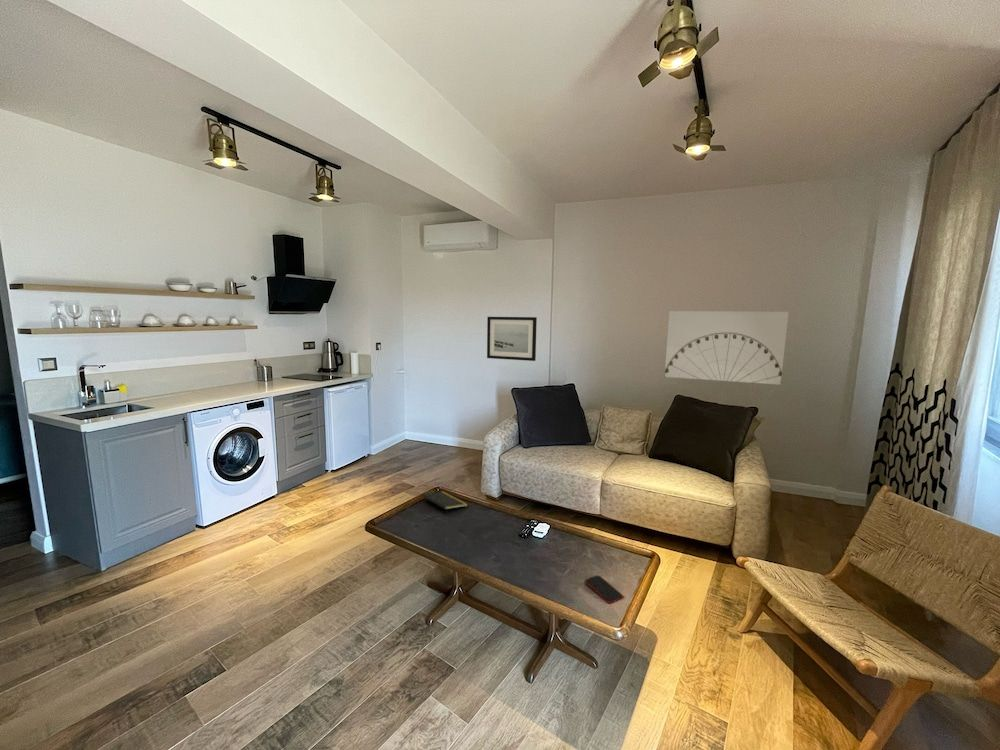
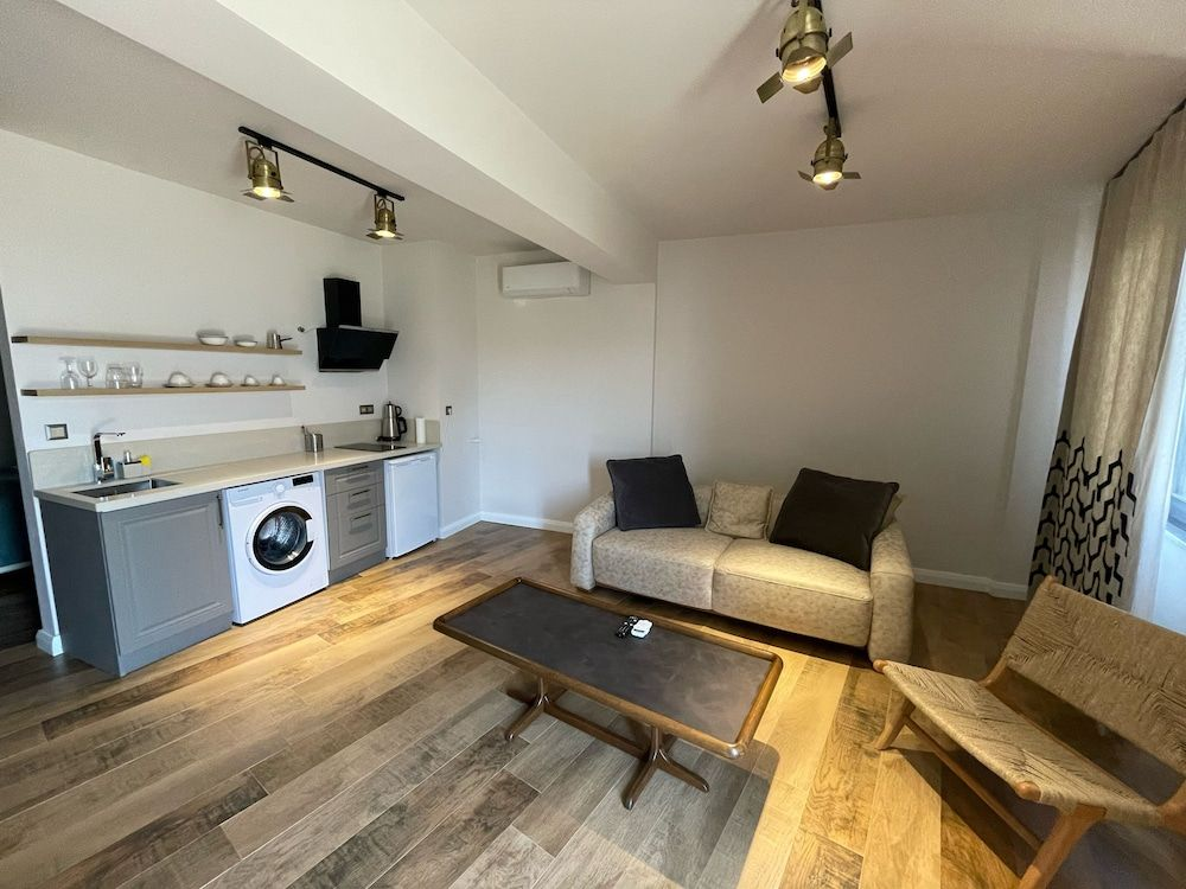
- wall art [664,310,790,386]
- notepad [421,490,469,516]
- smartphone [584,574,626,604]
- wall art [486,316,538,362]
